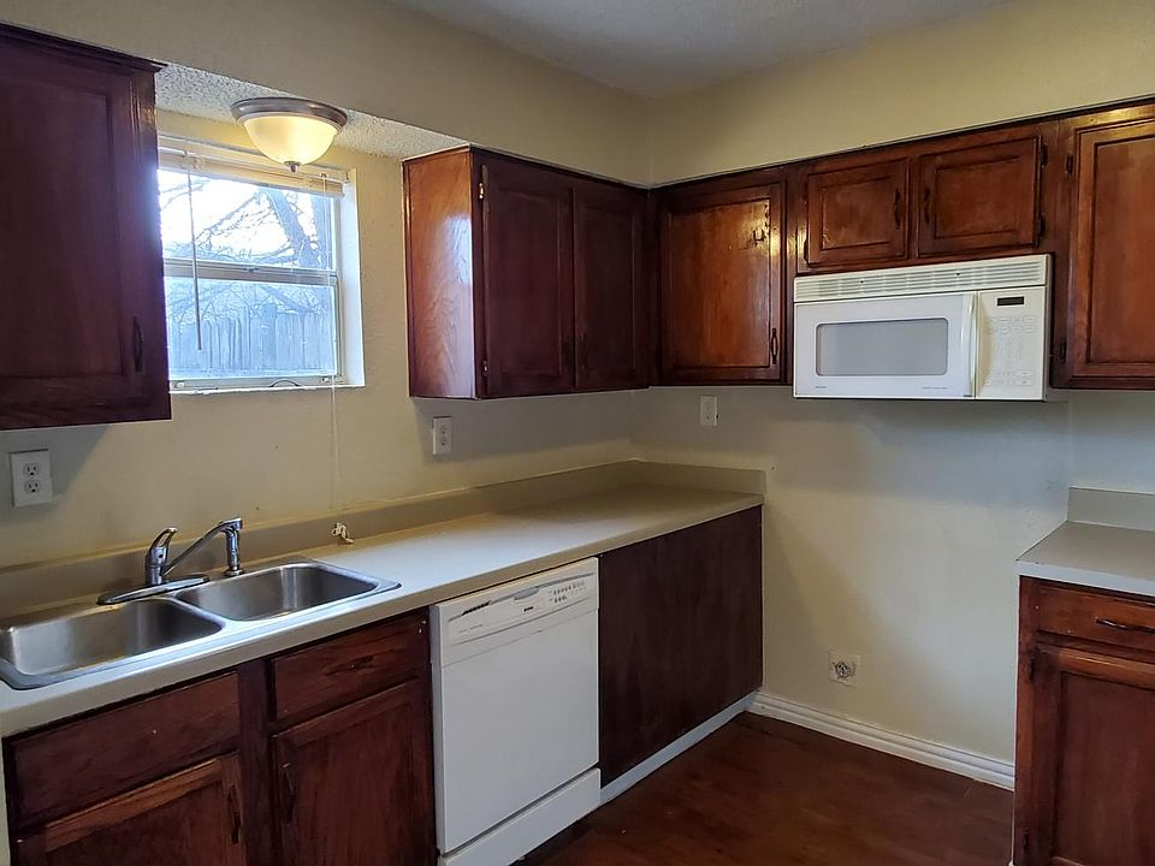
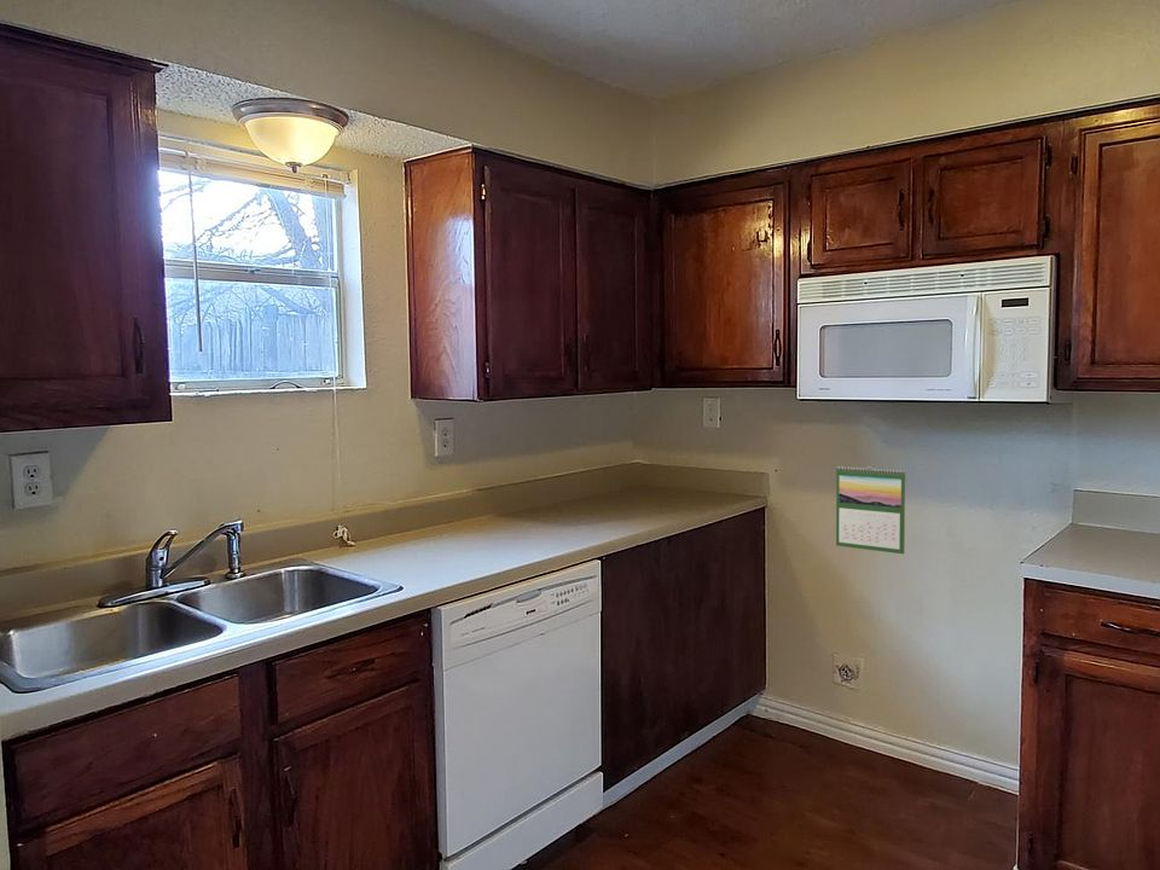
+ calendar [835,465,906,555]
